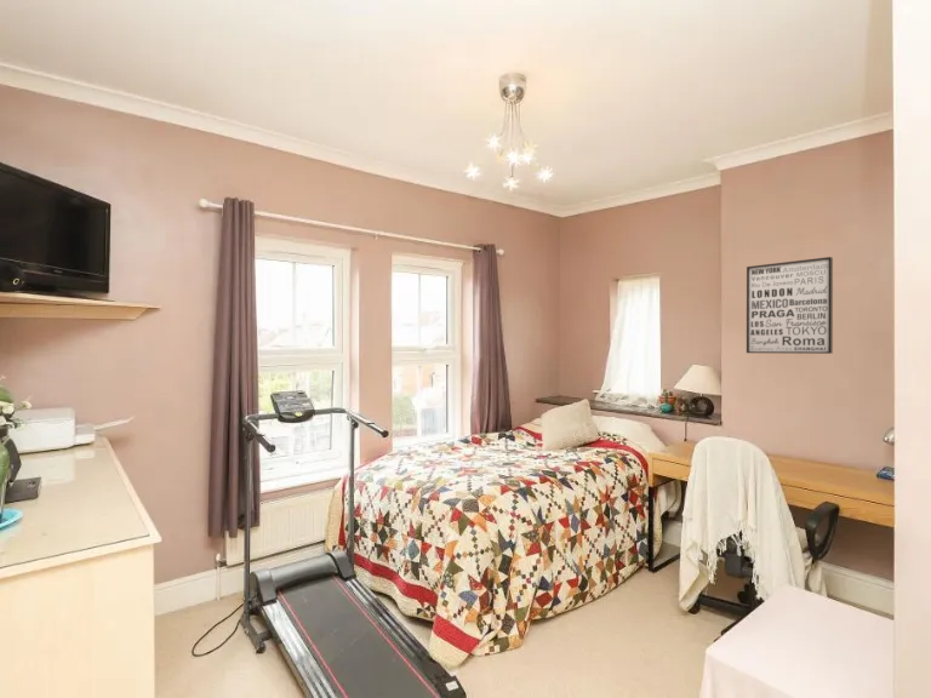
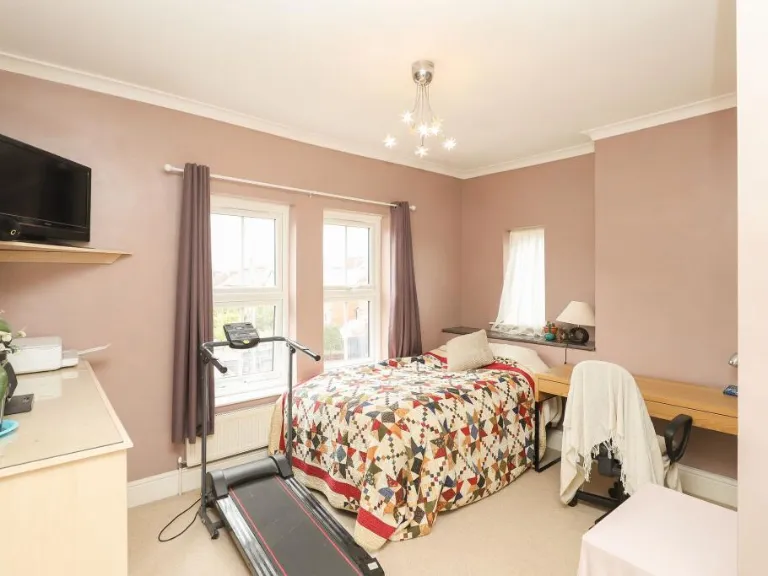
- wall art [746,256,834,355]
